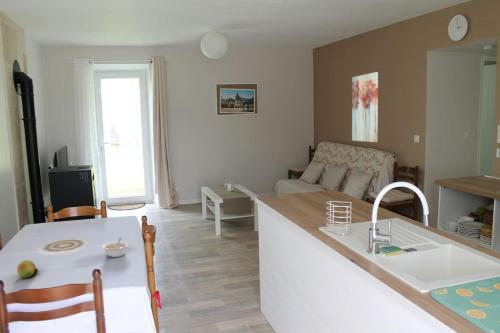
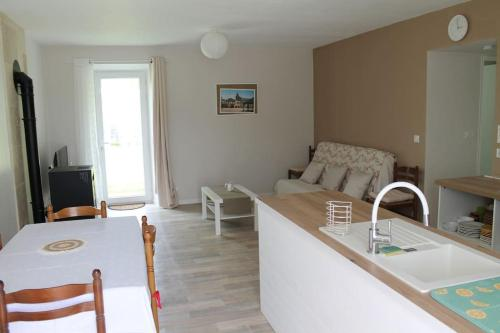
- legume [101,237,129,258]
- fruit [16,259,39,279]
- wall art [351,71,379,143]
